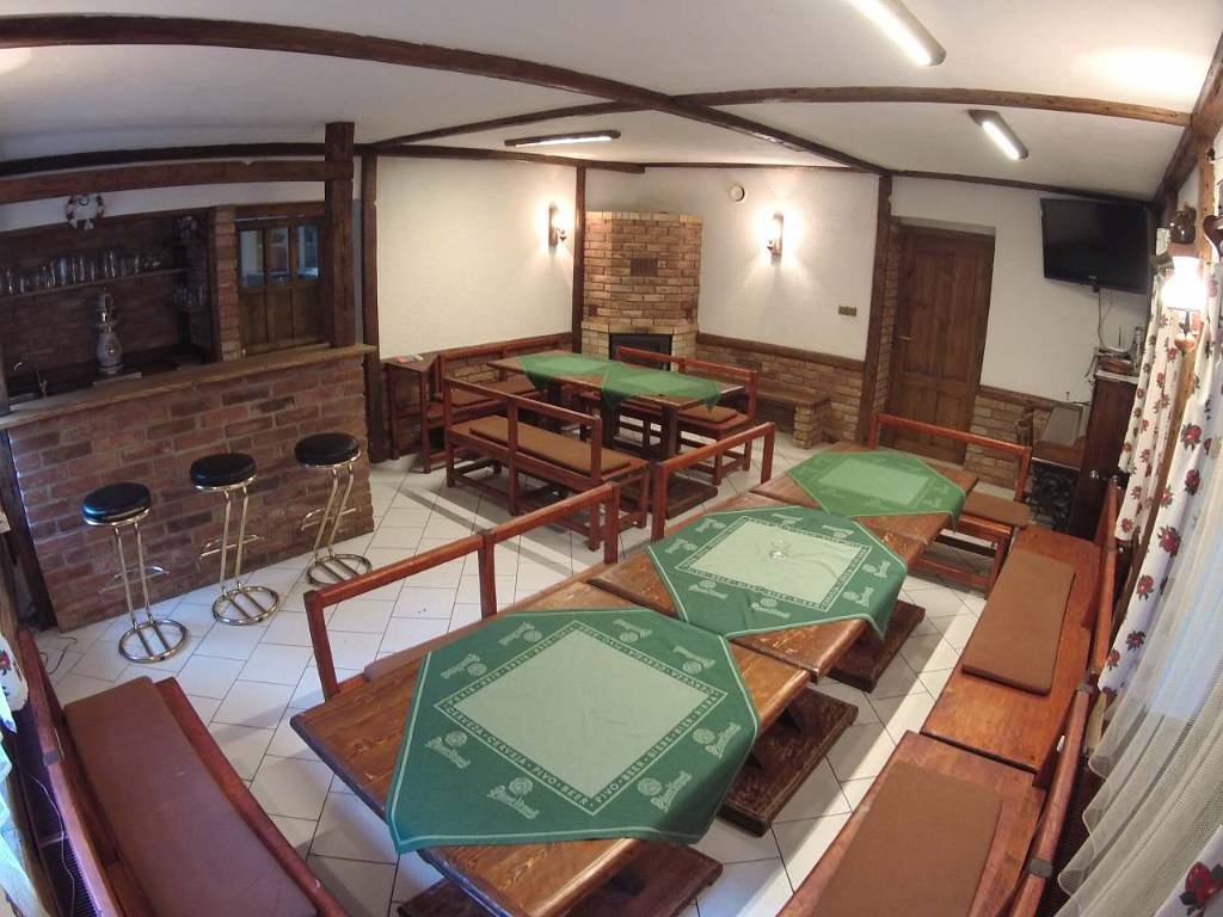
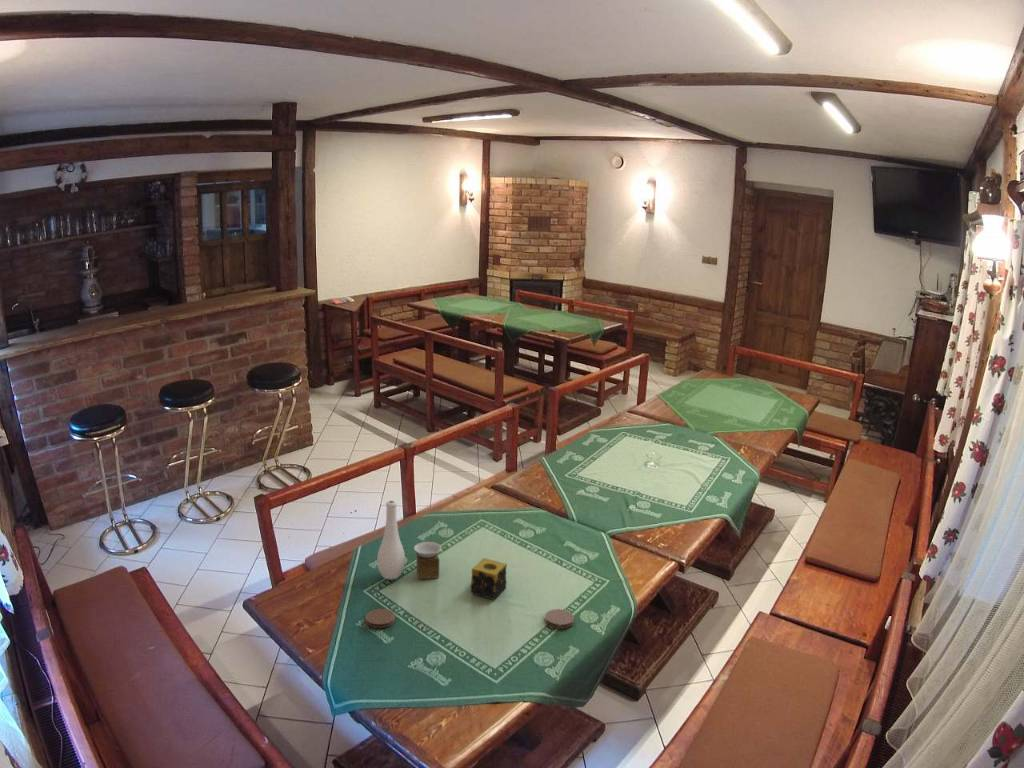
+ coaster [365,608,396,629]
+ coaster [544,608,575,629]
+ candle [470,557,508,600]
+ vase [376,500,443,580]
